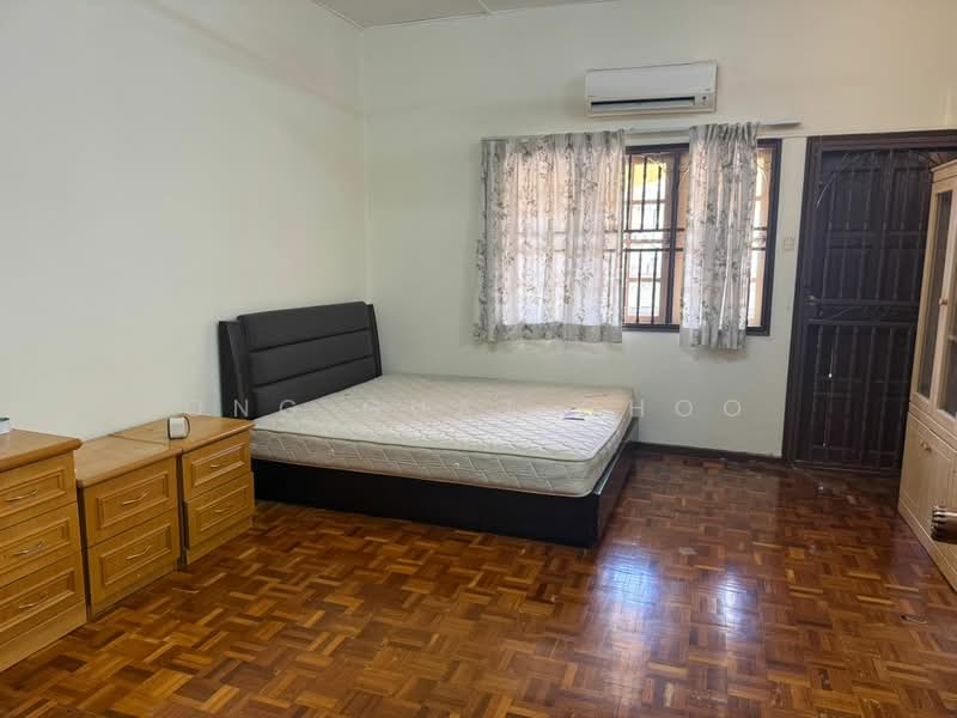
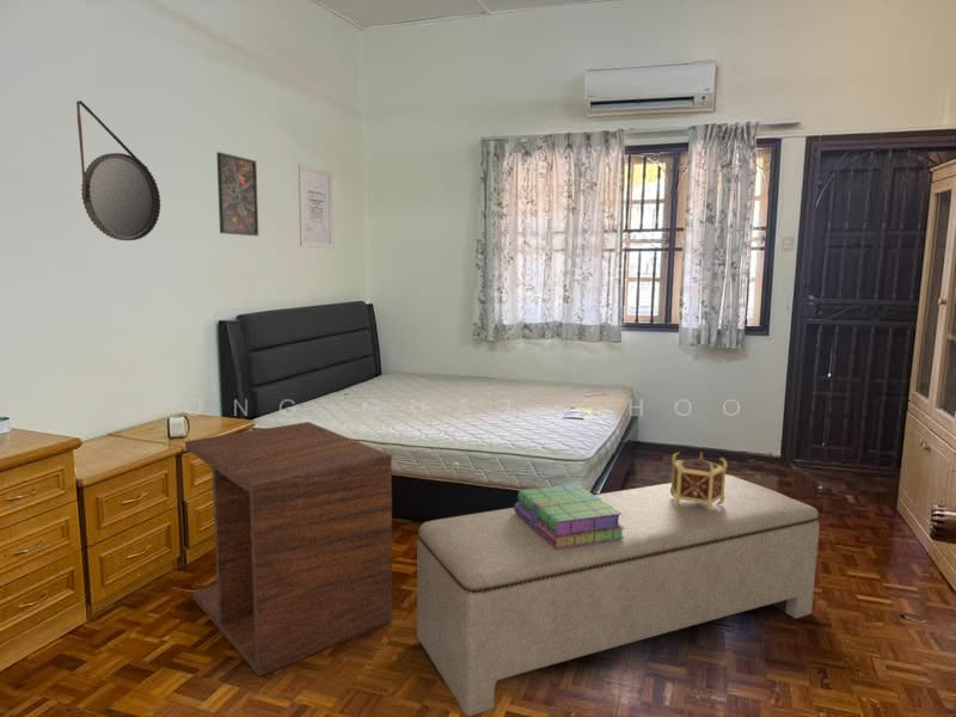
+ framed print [215,151,259,237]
+ side table [184,421,393,678]
+ wall art [298,163,335,250]
+ bench [416,473,821,717]
+ decorative box [670,451,729,511]
+ home mirror [75,99,161,241]
+ stack of books [513,483,625,549]
